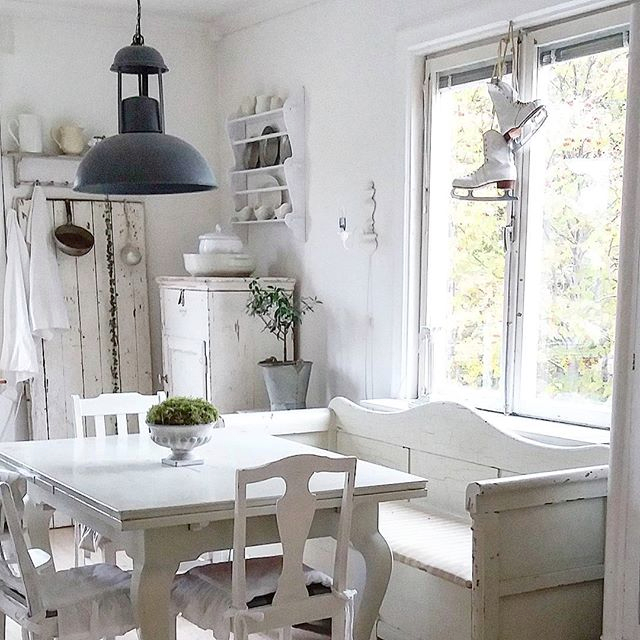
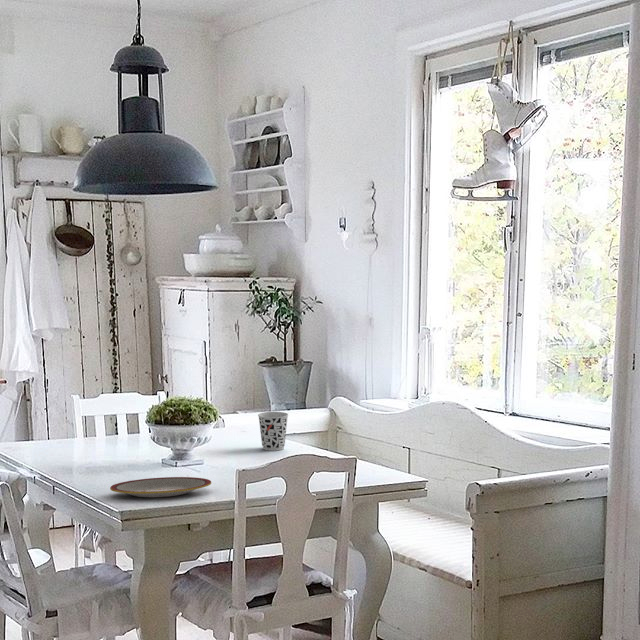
+ cup [257,411,289,452]
+ plate [109,476,212,498]
